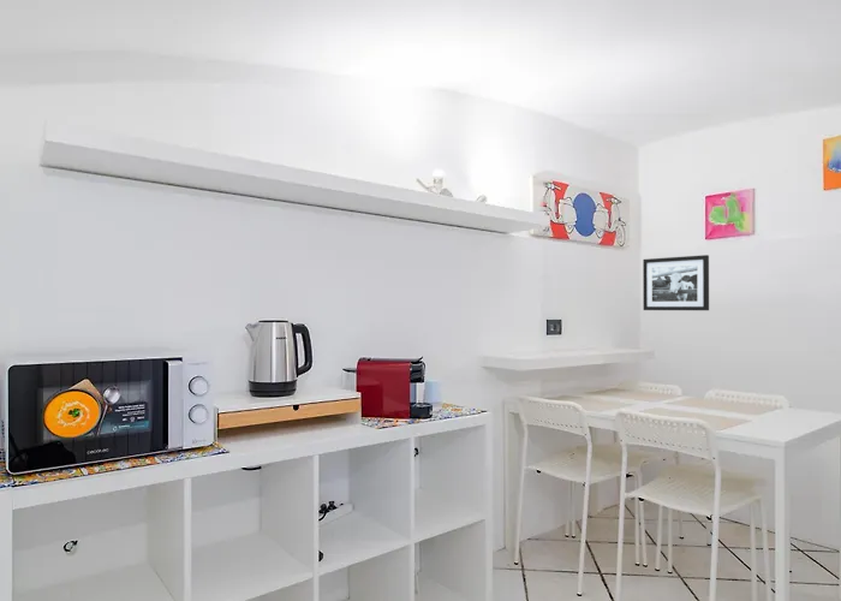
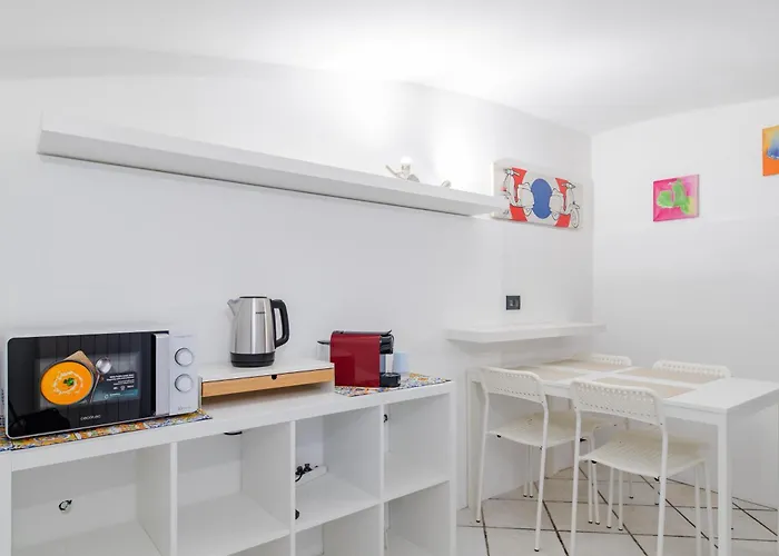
- picture frame [642,254,710,311]
